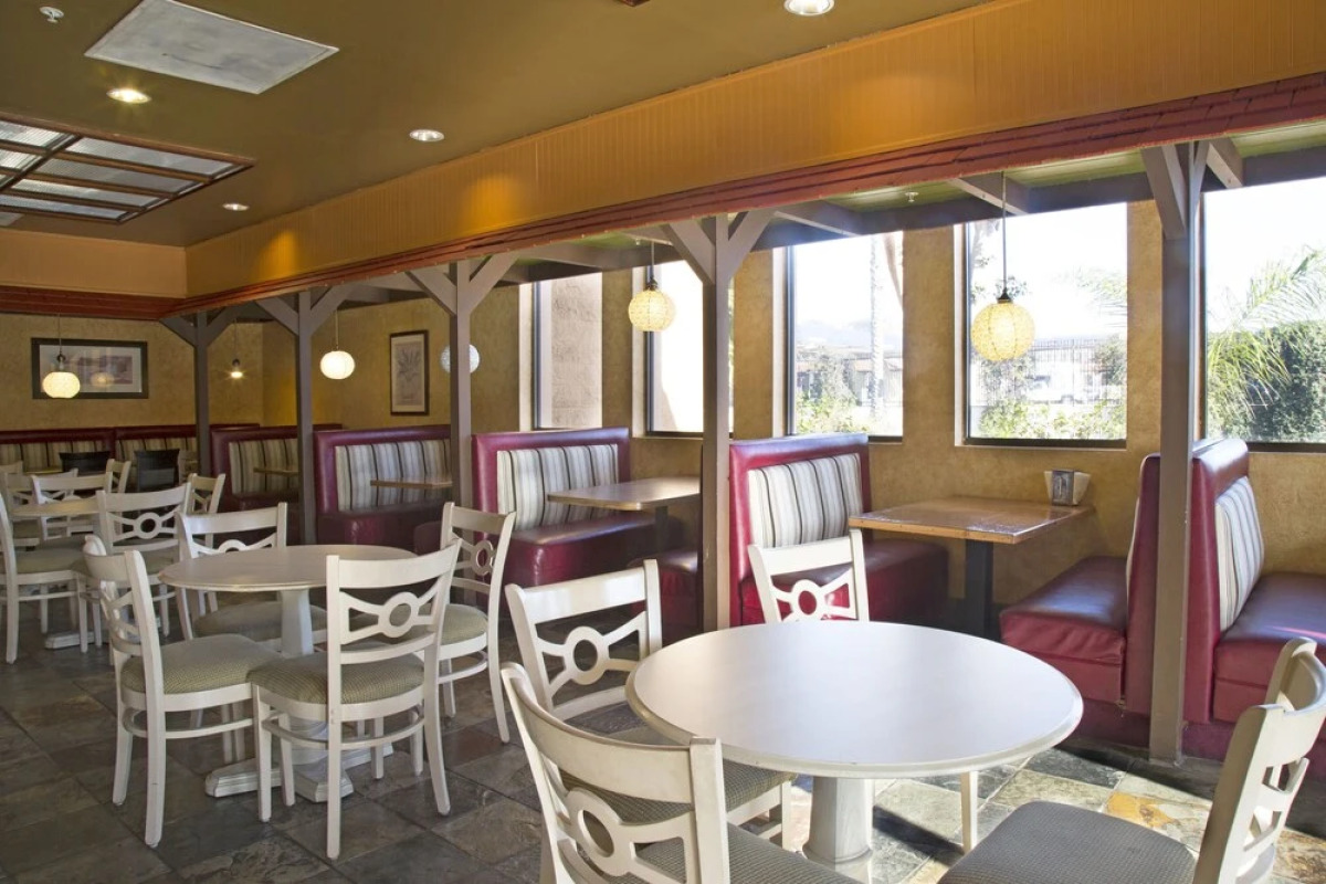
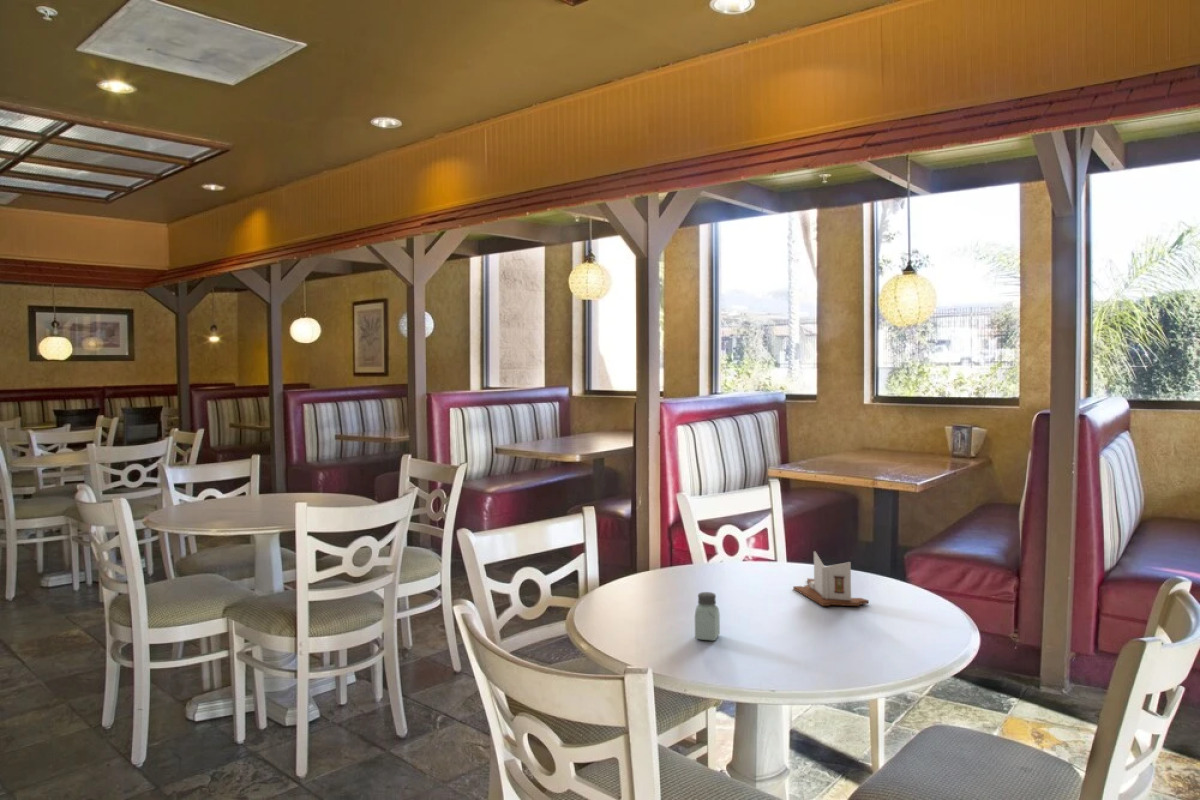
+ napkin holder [792,550,870,607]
+ saltshaker [694,591,721,642]
